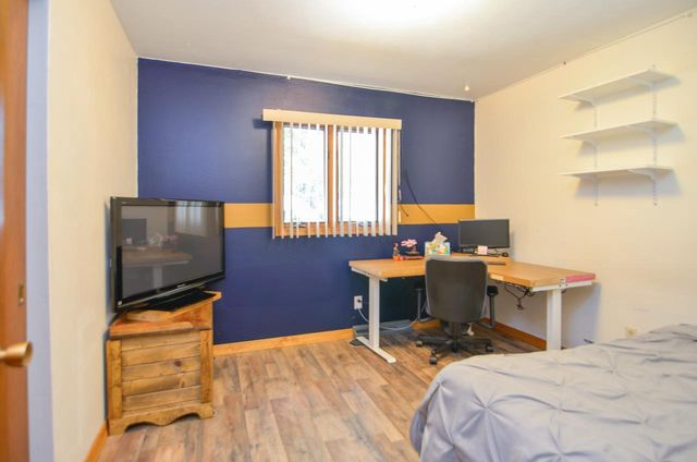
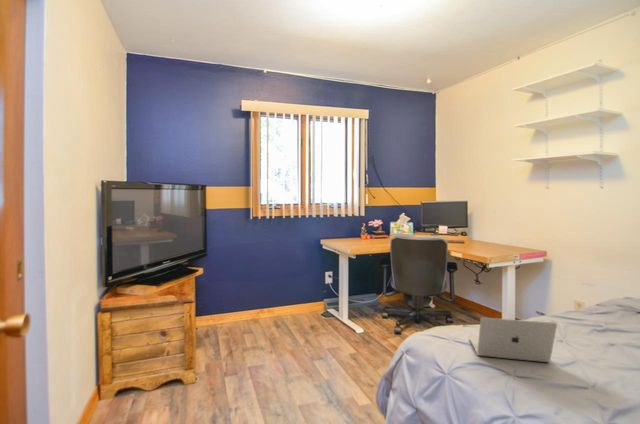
+ laptop [469,317,558,363]
